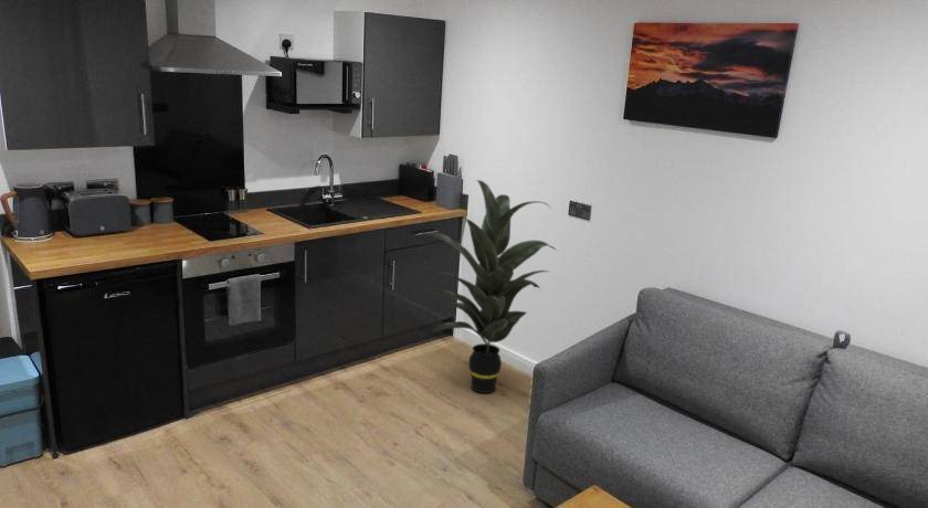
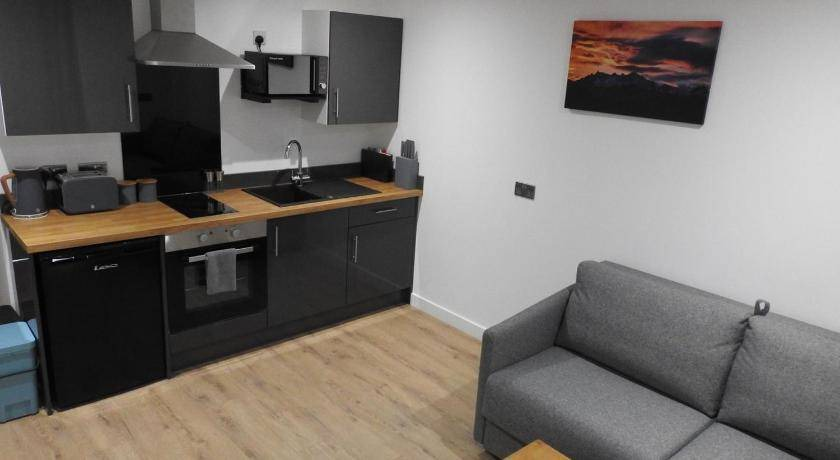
- indoor plant [422,179,558,394]
